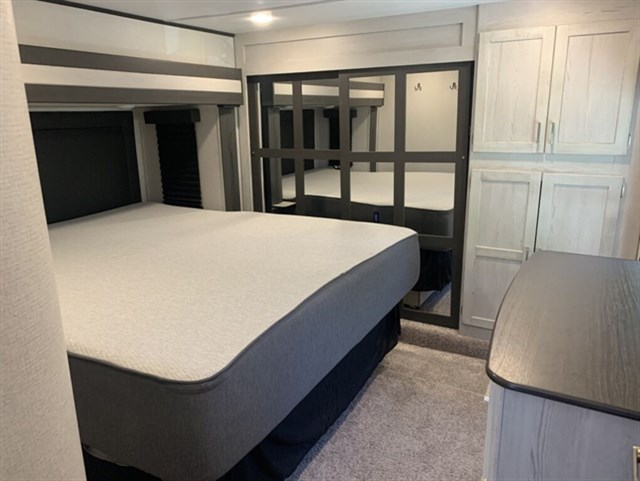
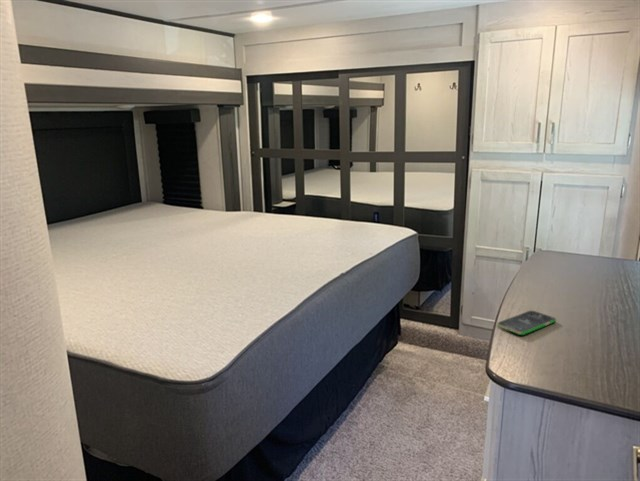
+ smartphone [496,310,557,336]
